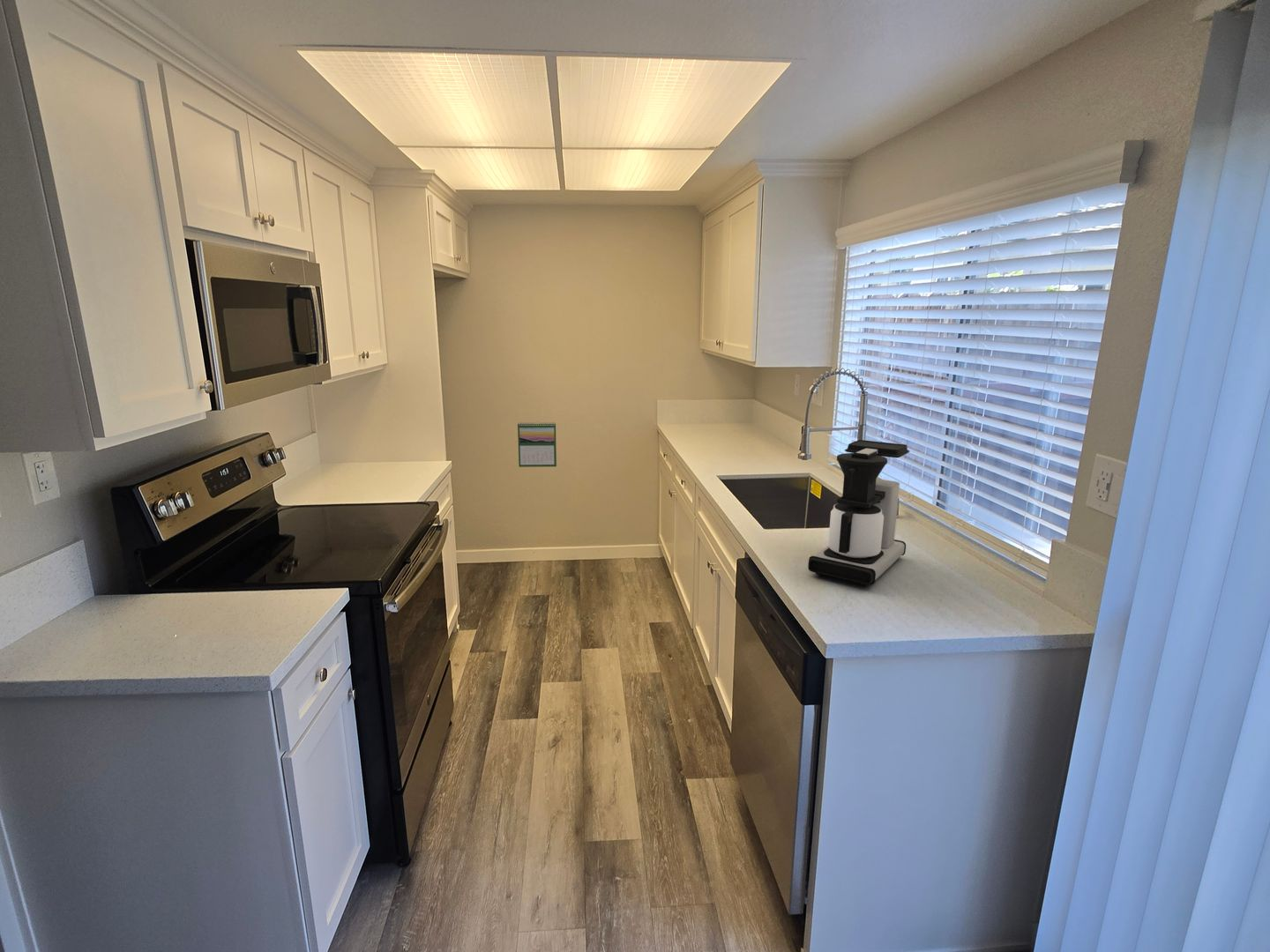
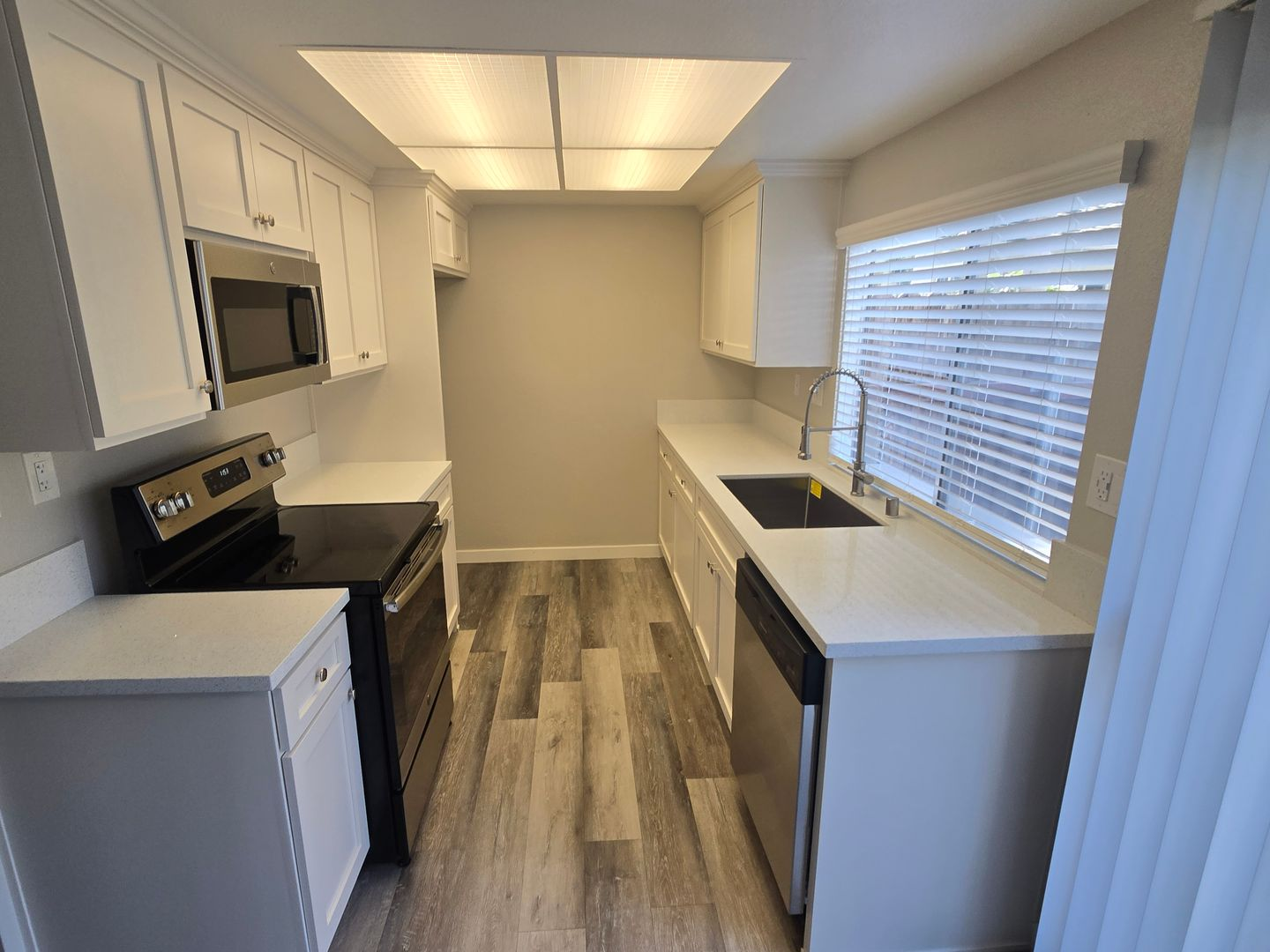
- coffee maker [807,439,910,587]
- calendar [517,420,557,468]
